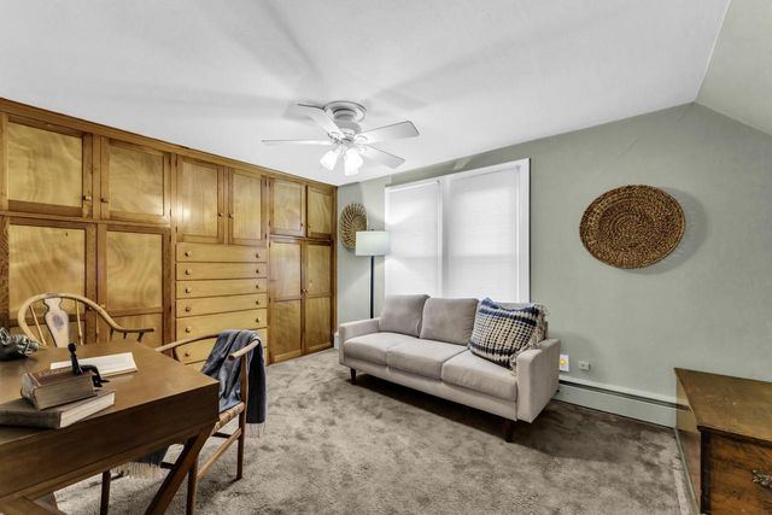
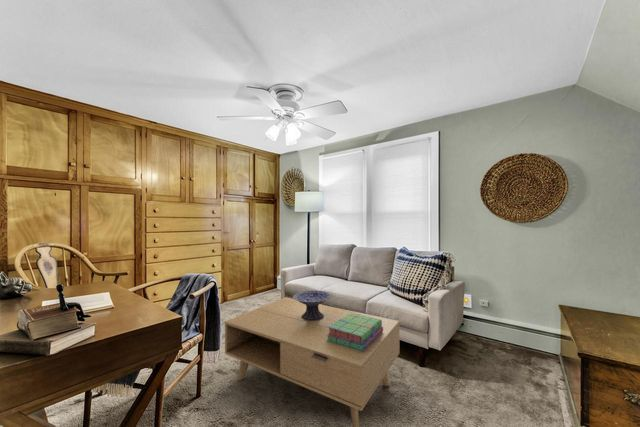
+ stack of books [326,313,383,352]
+ decorative bowl [292,289,332,321]
+ coffee table [224,296,400,427]
